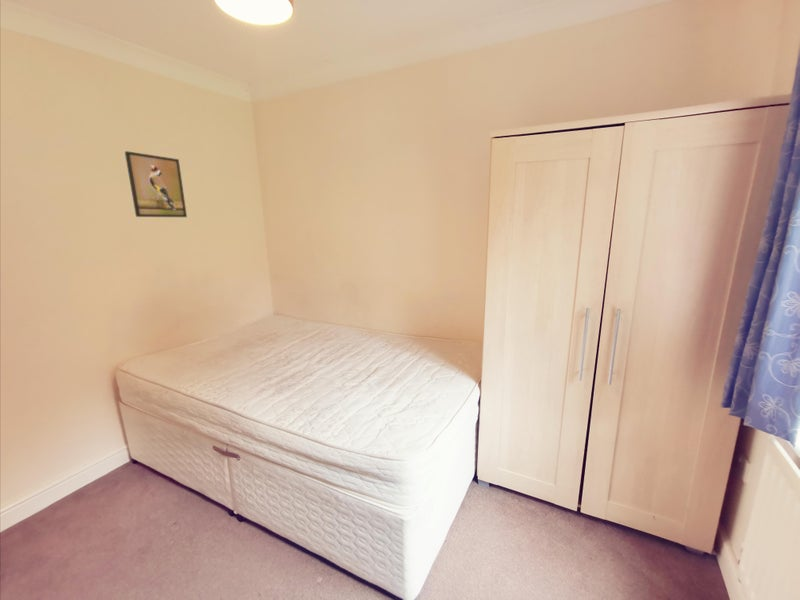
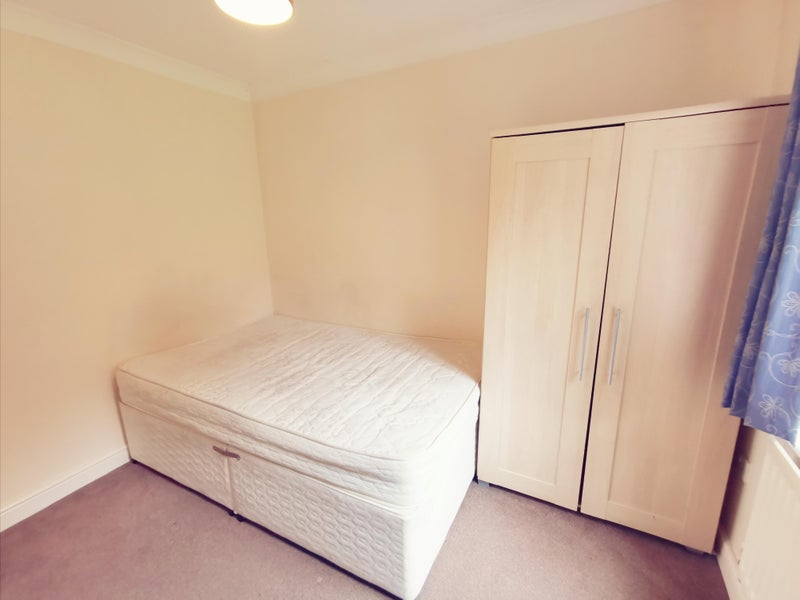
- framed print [124,150,188,218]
